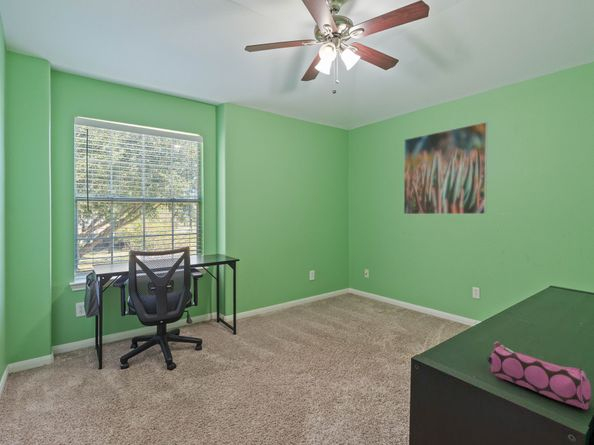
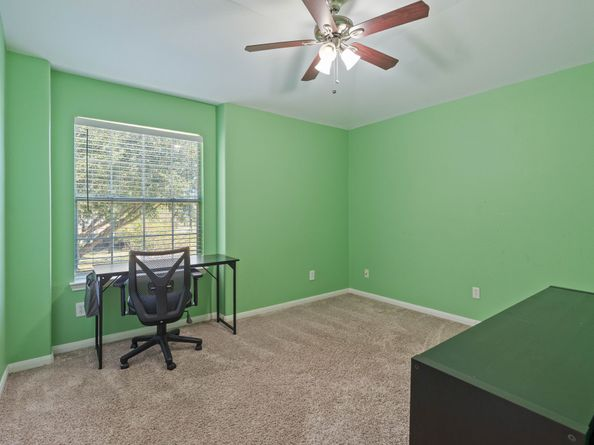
- pencil case [486,341,592,410]
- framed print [403,121,489,215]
